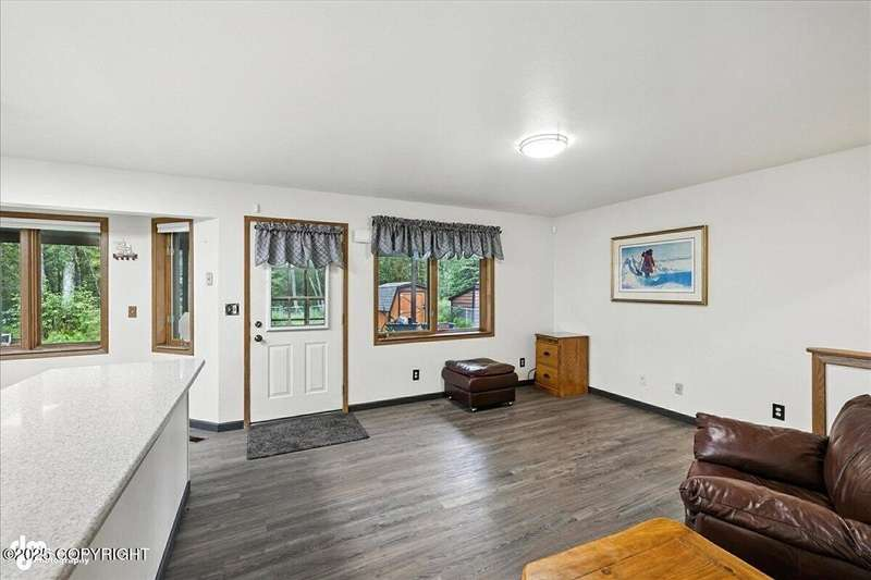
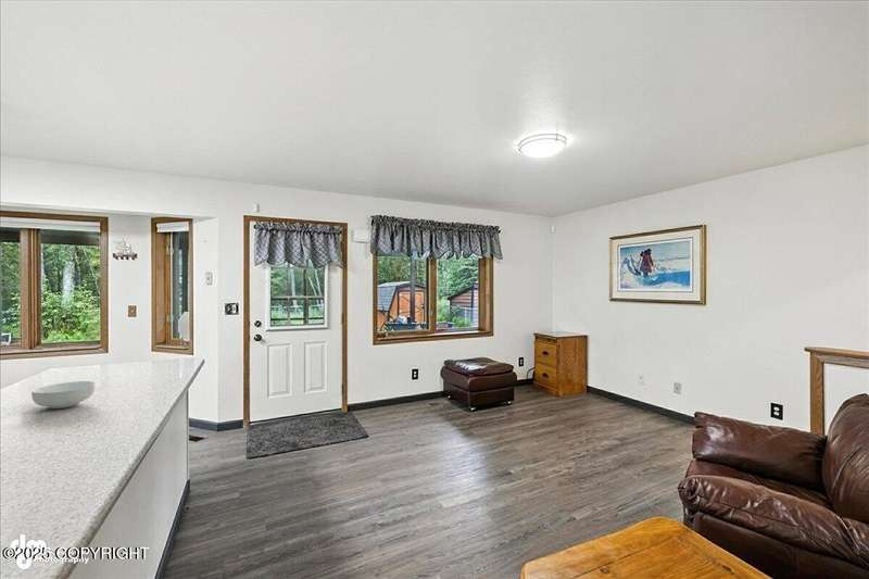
+ cereal bowl [30,380,96,410]
